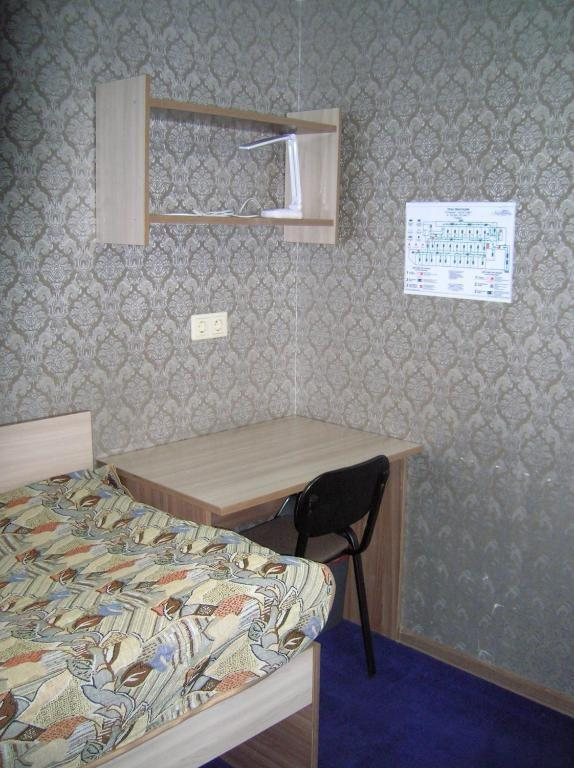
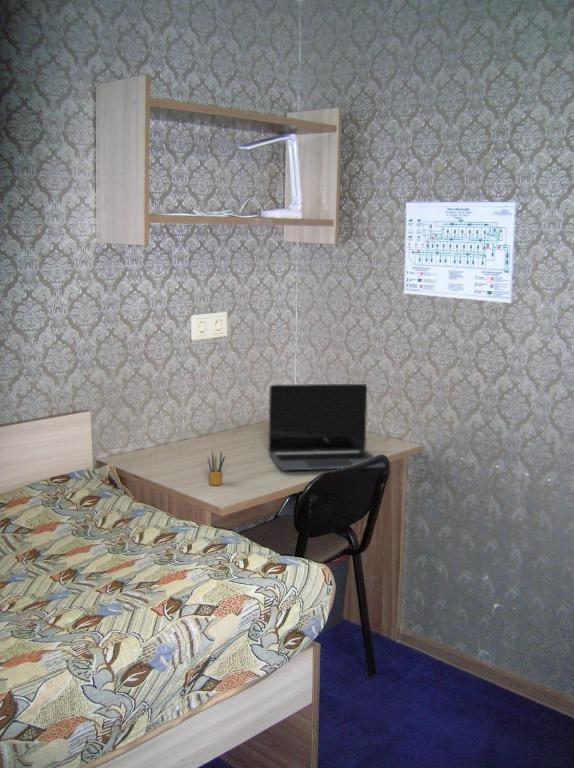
+ pencil box [206,449,226,486]
+ laptop [268,383,387,471]
